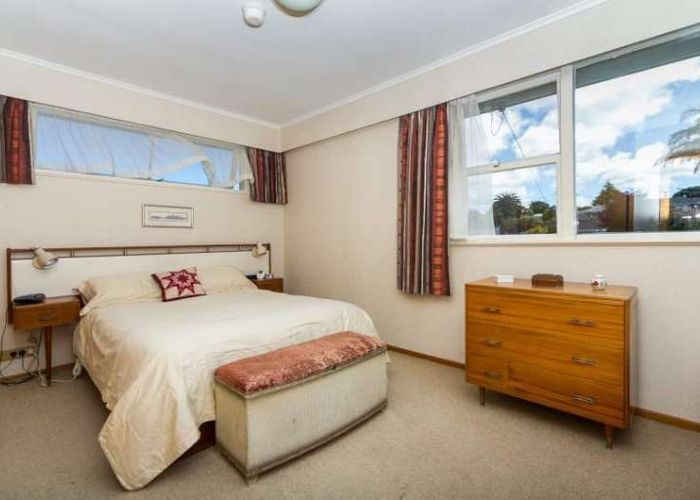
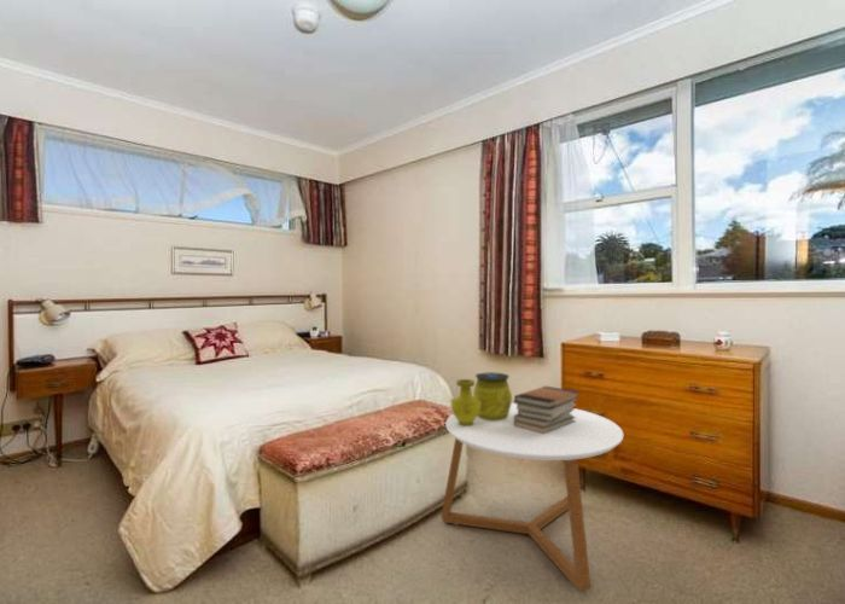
+ coffee table [441,401,624,592]
+ book stack [512,385,581,434]
+ decorative vase [449,371,513,426]
